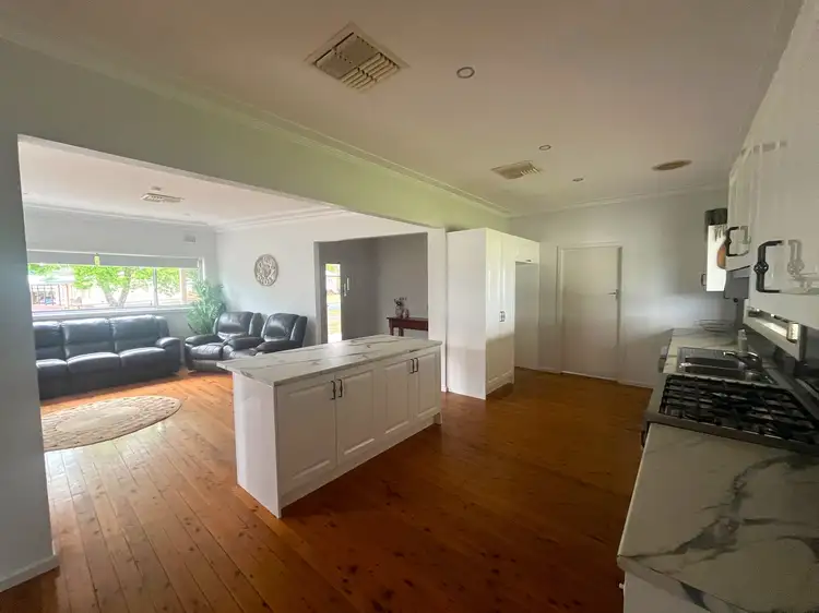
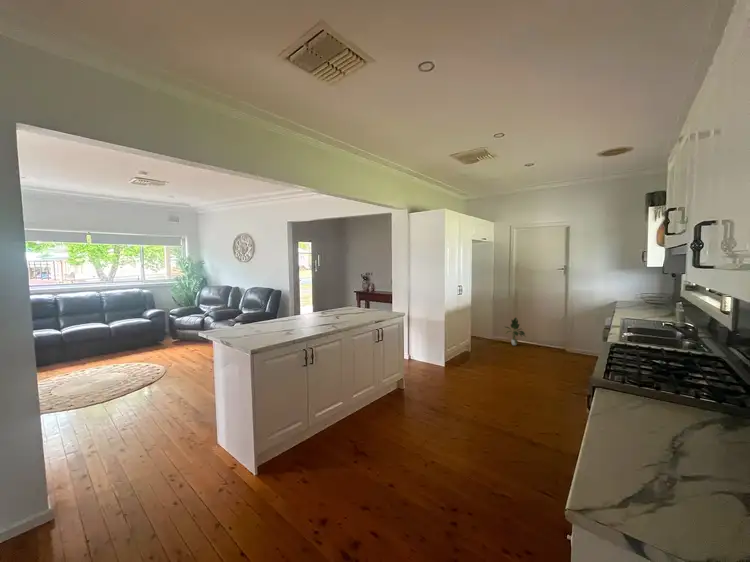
+ potted plant [503,317,527,346]
